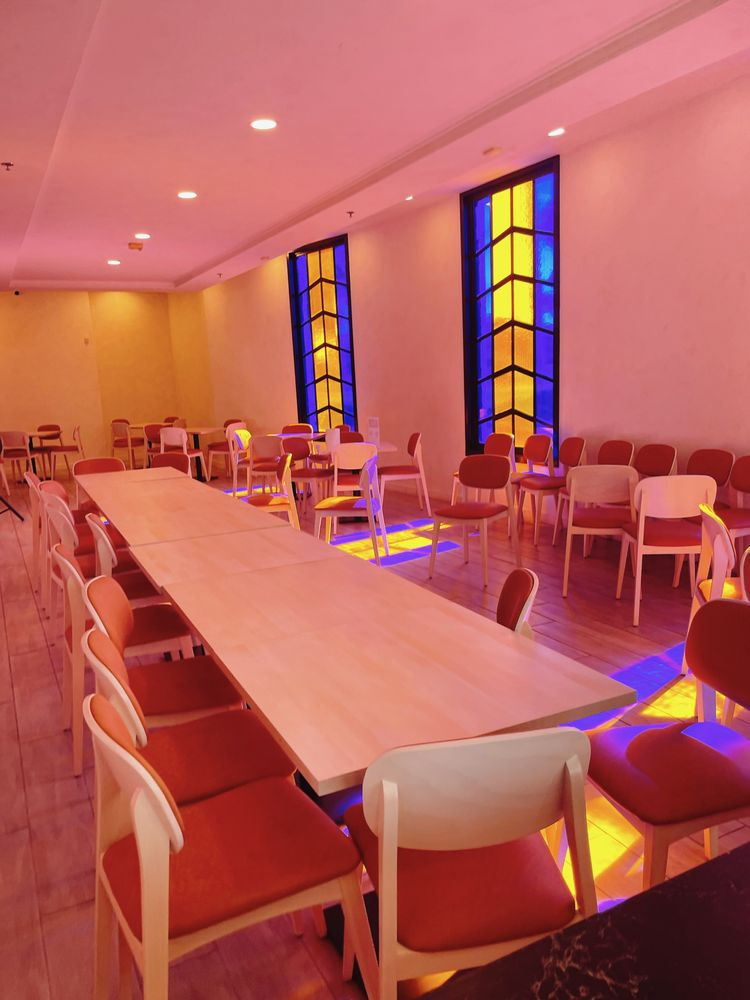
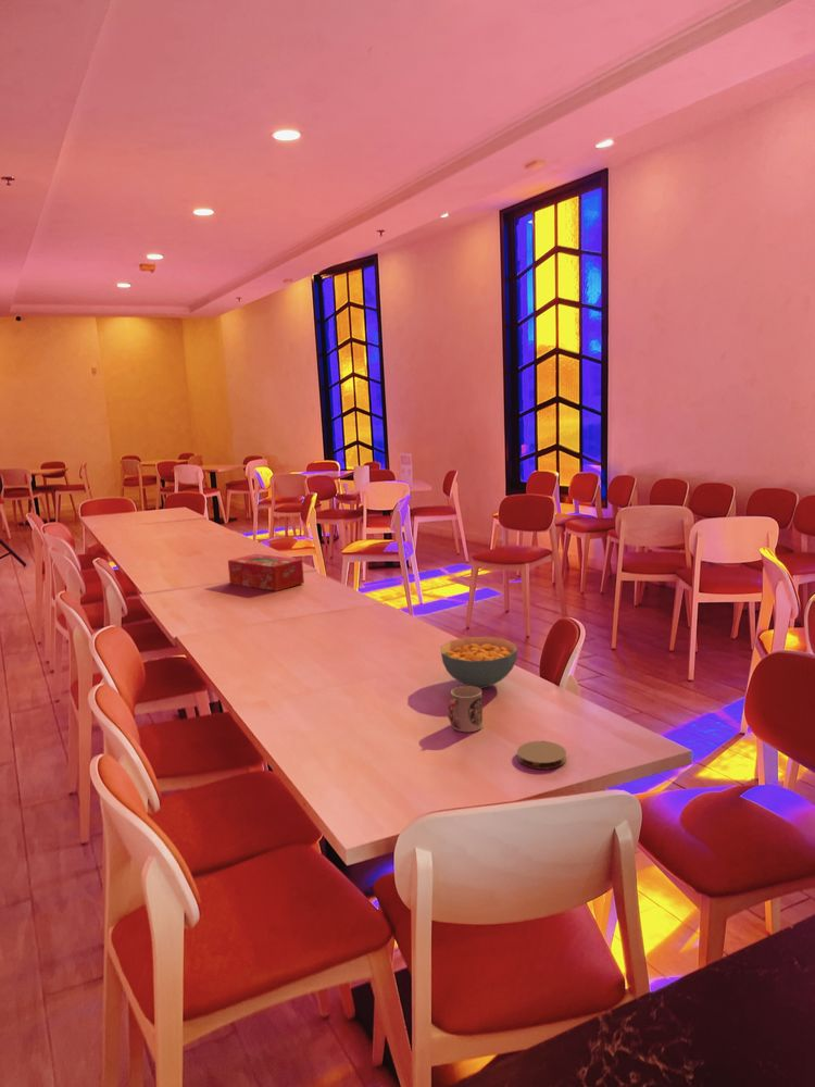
+ cereal bowl [440,636,518,689]
+ coaster [516,740,567,771]
+ tissue box [227,552,305,592]
+ cup [447,685,484,733]
